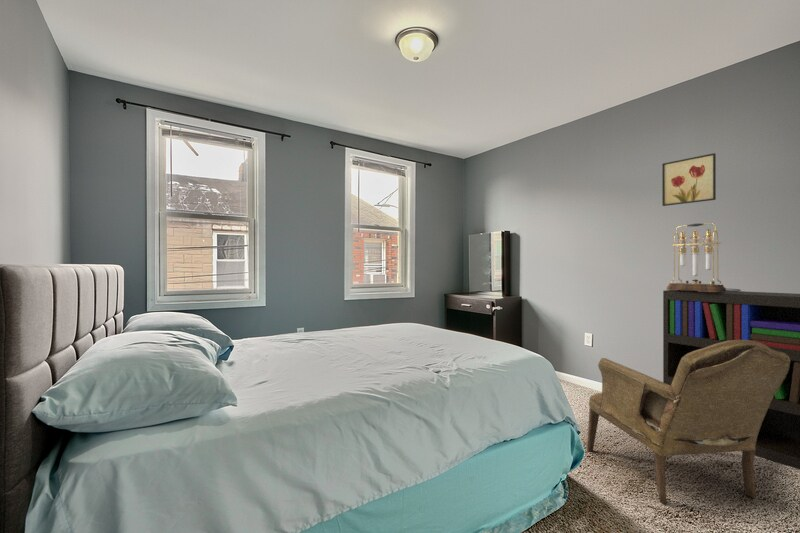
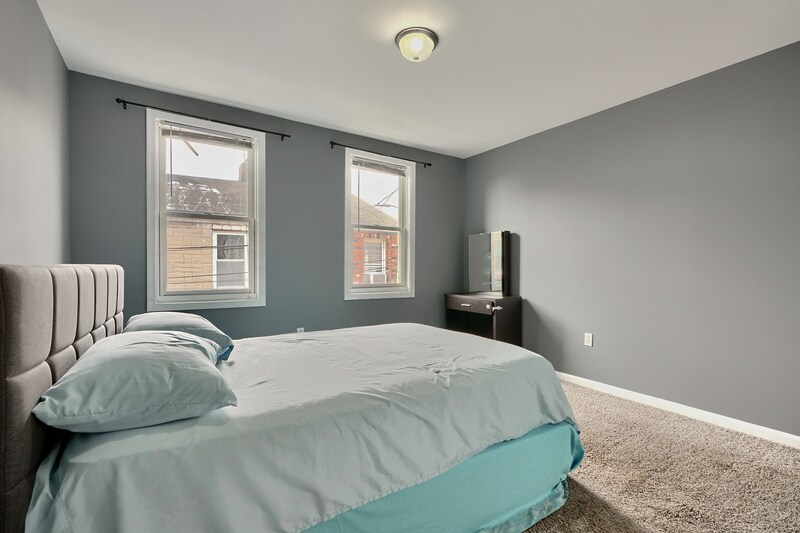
- armchair [586,340,790,505]
- bookshelf [662,289,800,470]
- table lamp [666,222,742,292]
- wall art [661,152,717,207]
